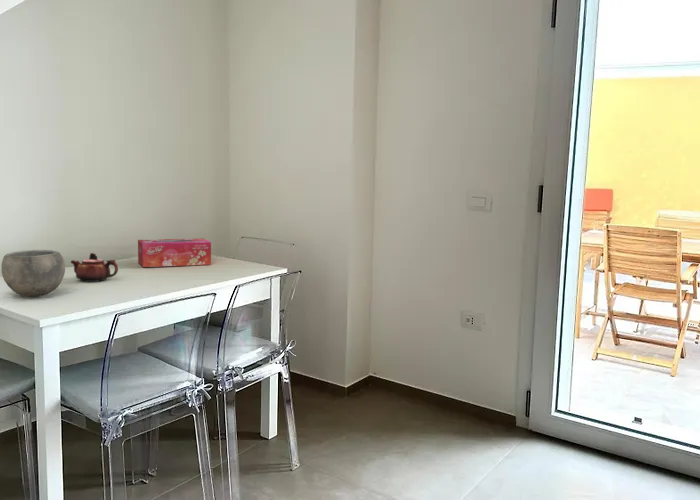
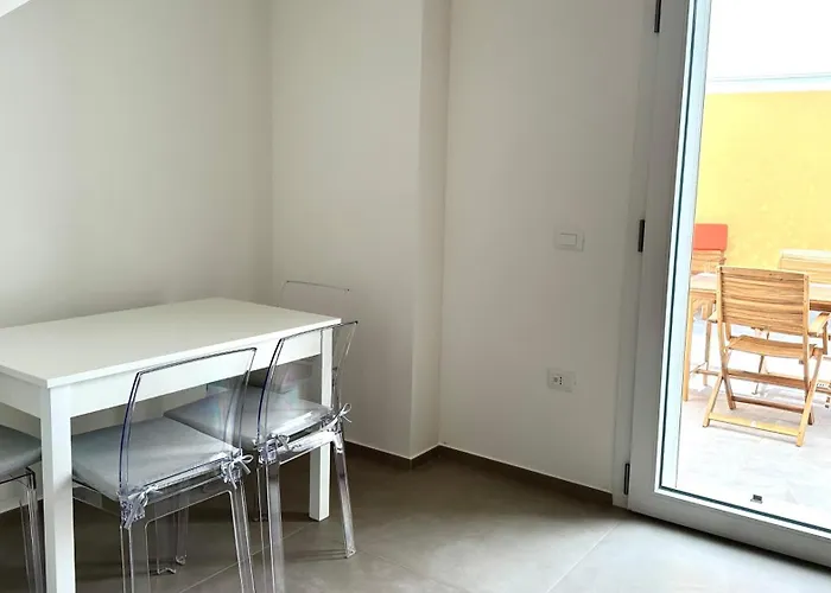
- tissue box [137,237,212,268]
- bowl [0,249,66,298]
- teapot [70,252,119,283]
